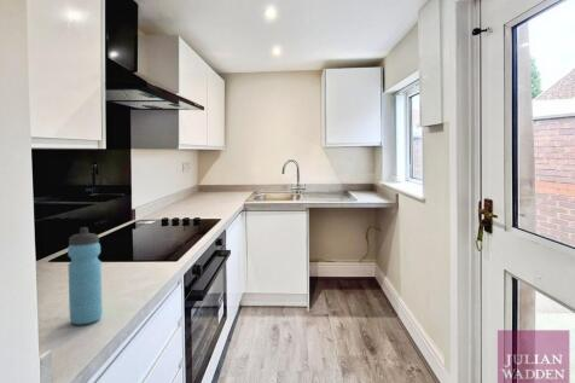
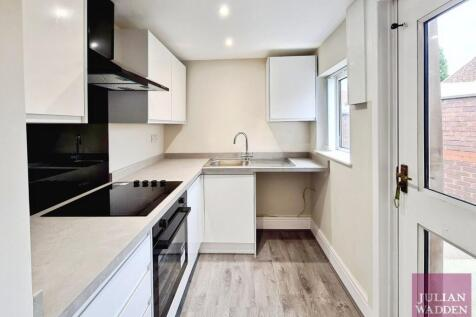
- water bottle [66,226,104,326]
